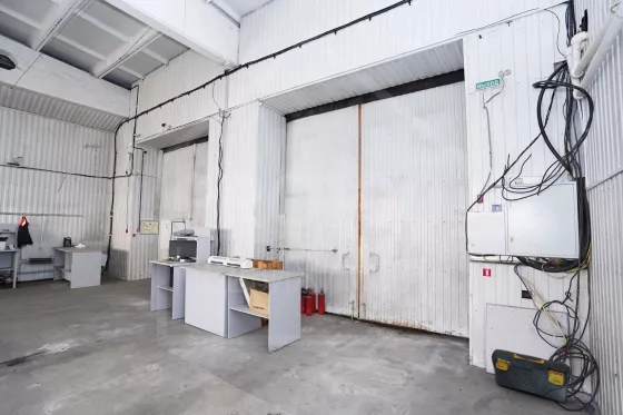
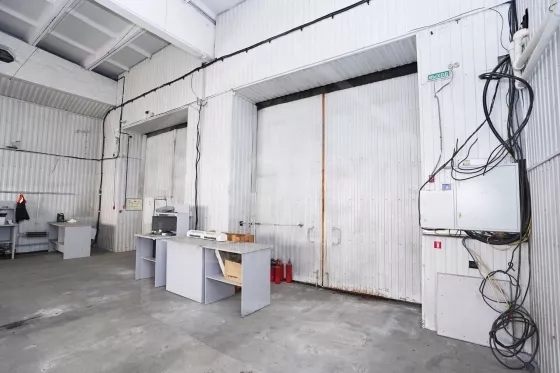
- toolbox [491,348,572,403]
